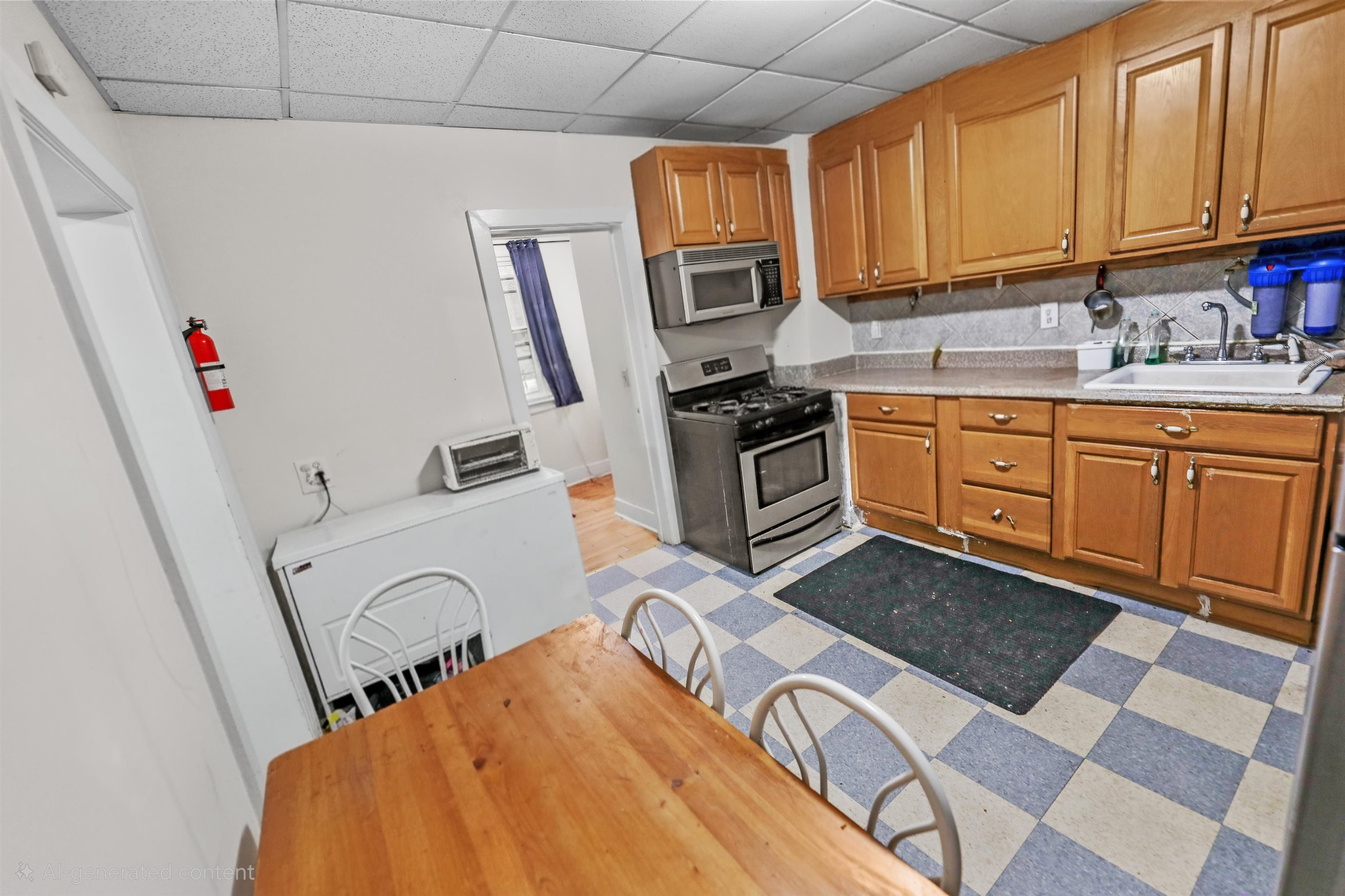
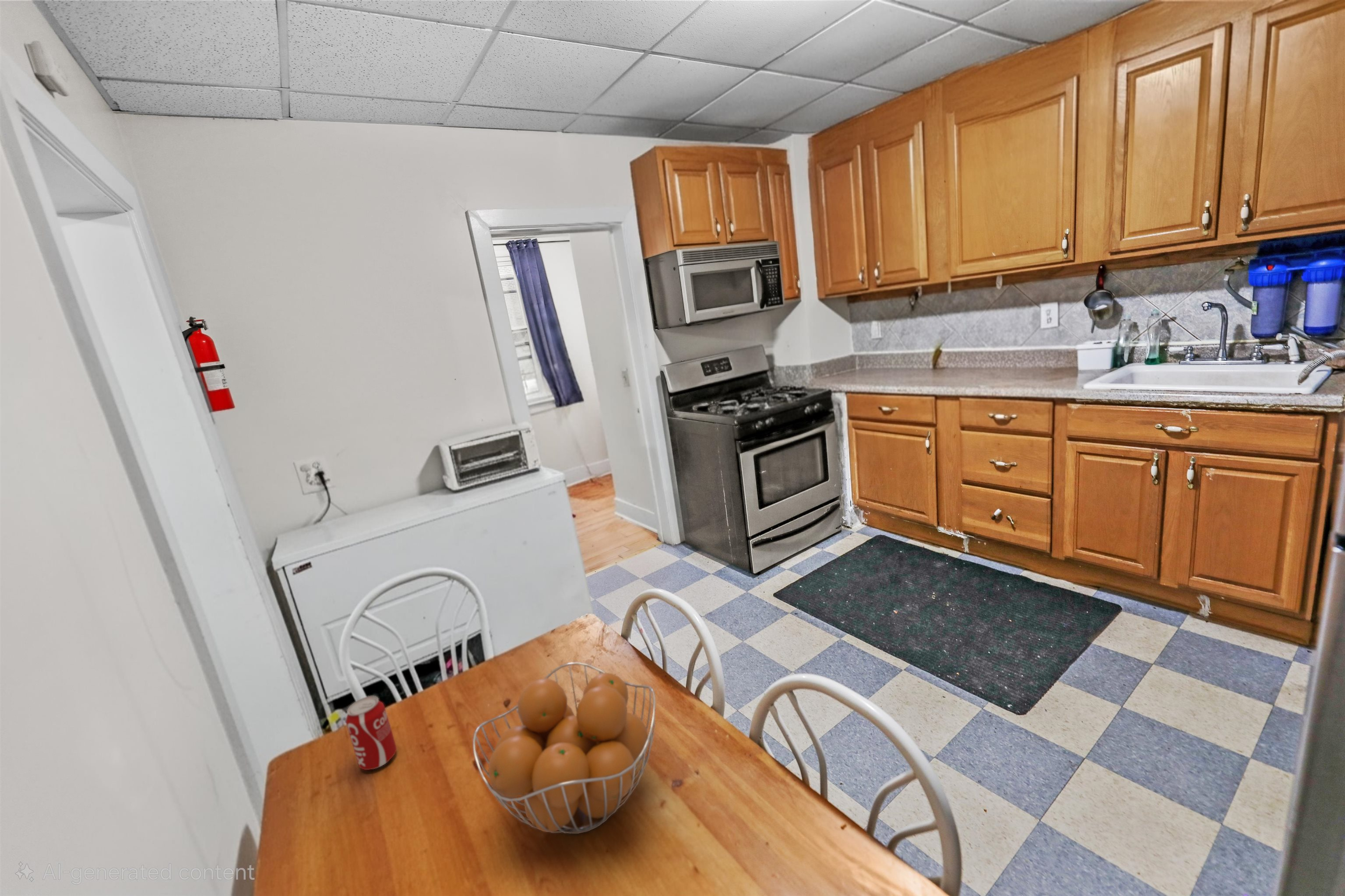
+ beverage can [345,696,397,770]
+ fruit basket [472,661,656,834]
